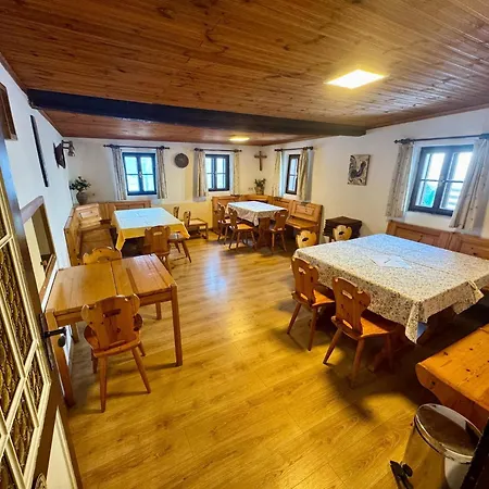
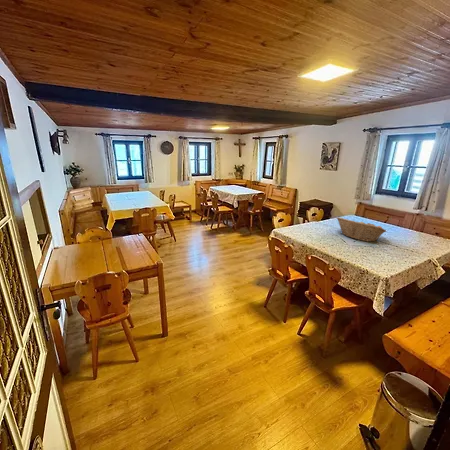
+ fruit basket [336,216,387,243]
